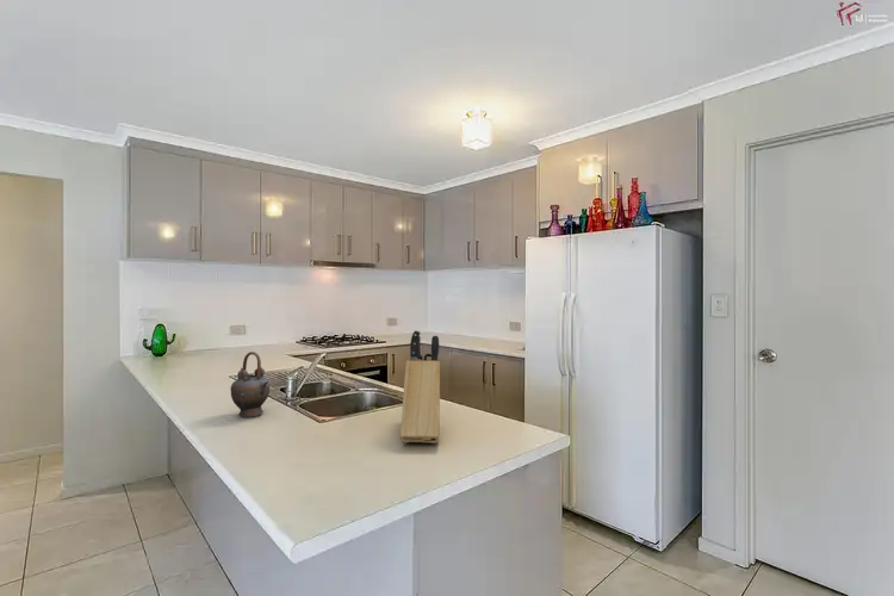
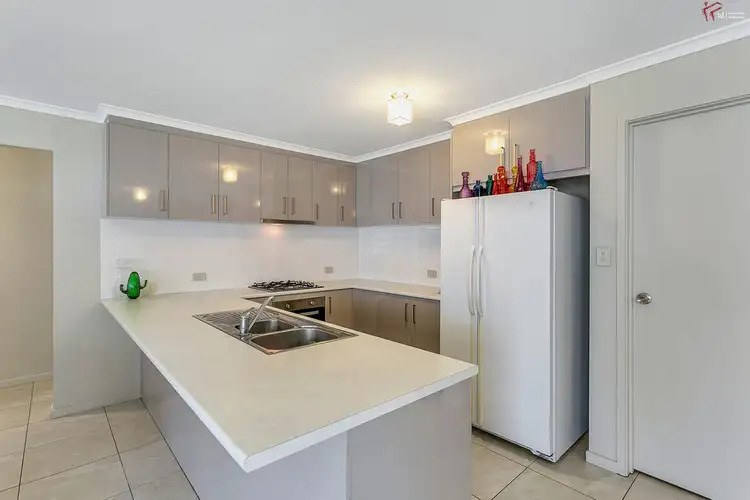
- knife block [399,329,441,445]
- teapot [229,350,271,418]
